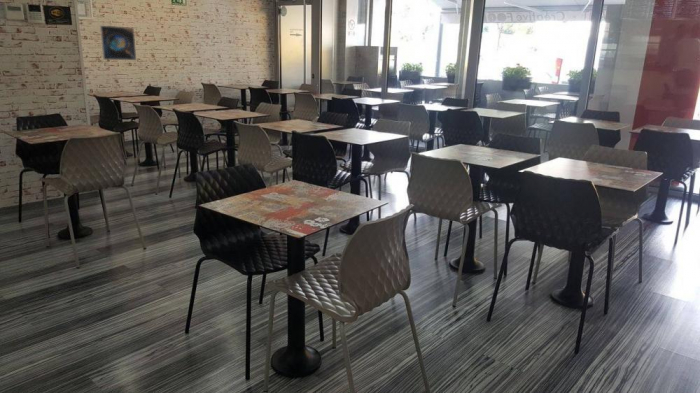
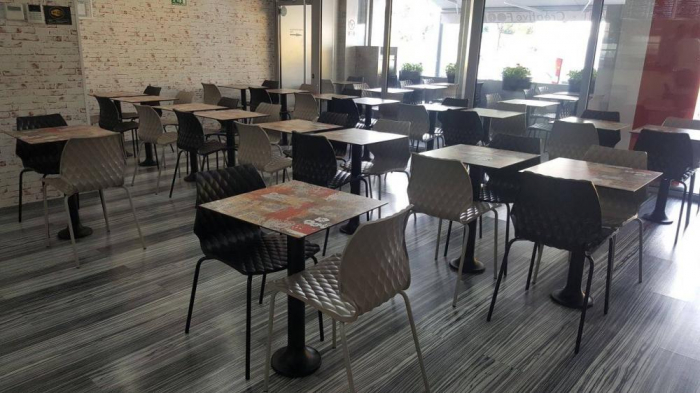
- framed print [99,25,137,61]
